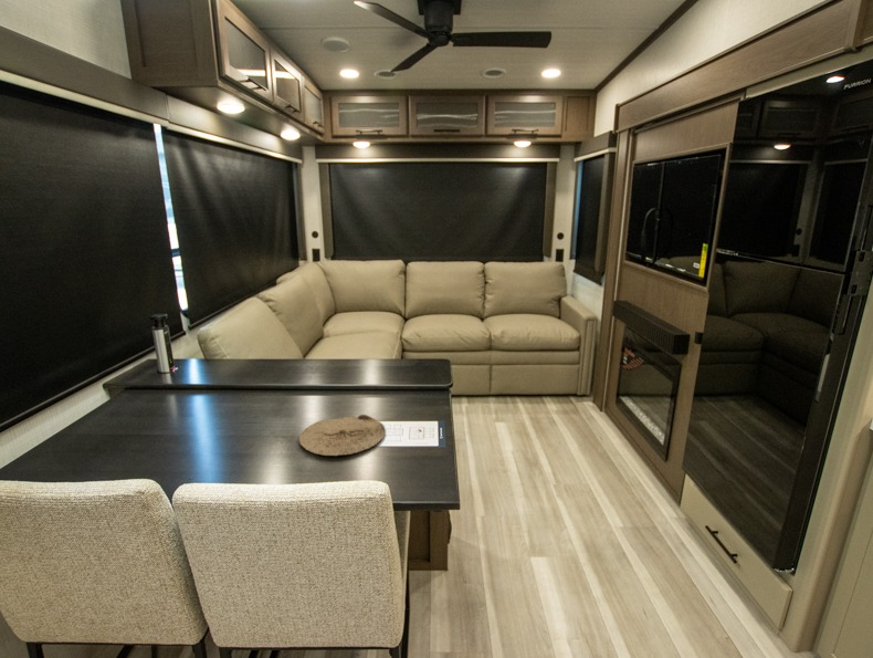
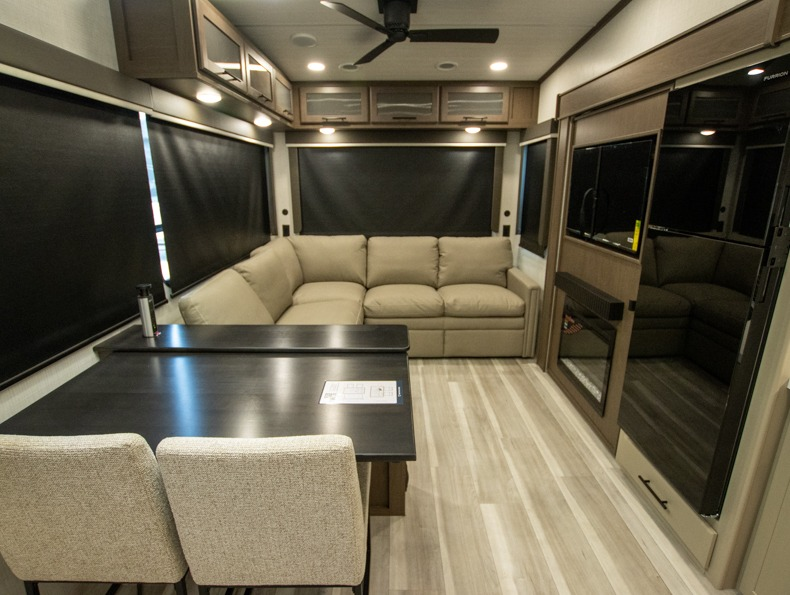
- plate [298,414,386,457]
